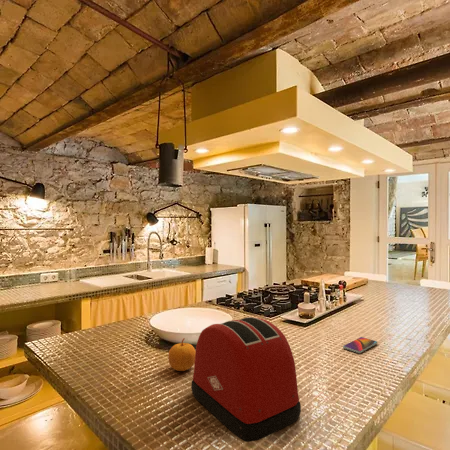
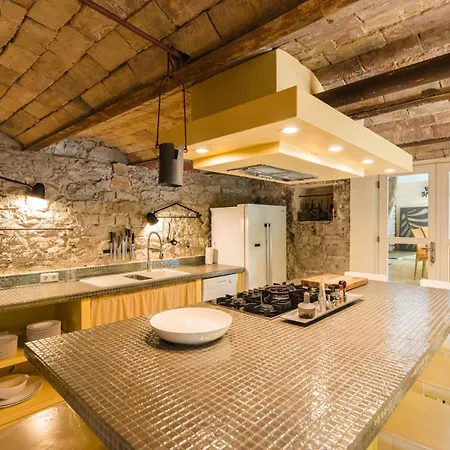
- fruit [167,337,196,372]
- smartphone [342,336,379,354]
- toaster [190,316,302,443]
